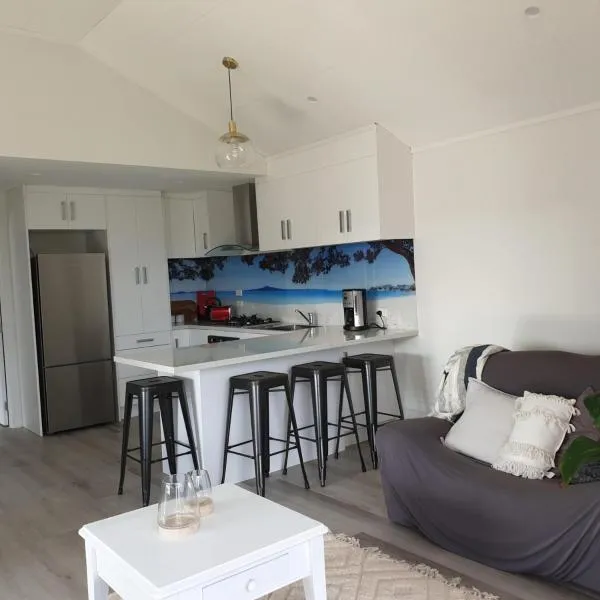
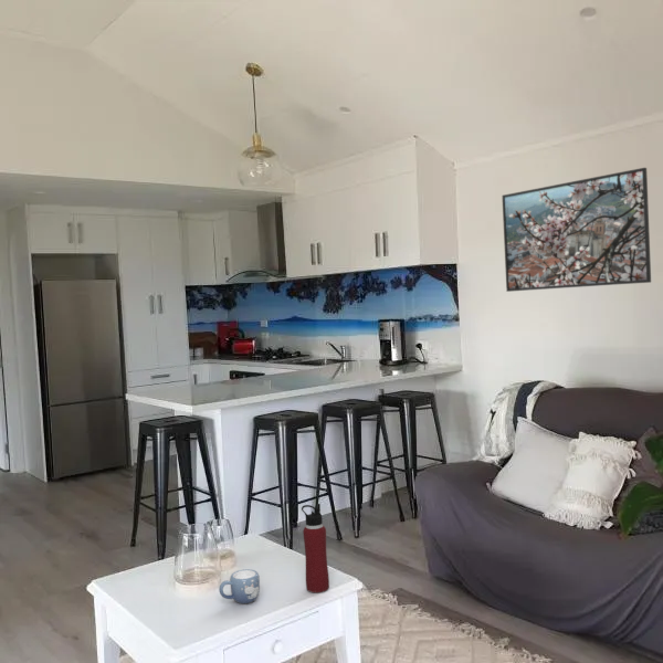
+ water bottle [301,503,330,593]
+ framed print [501,167,652,293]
+ mug [218,568,261,604]
